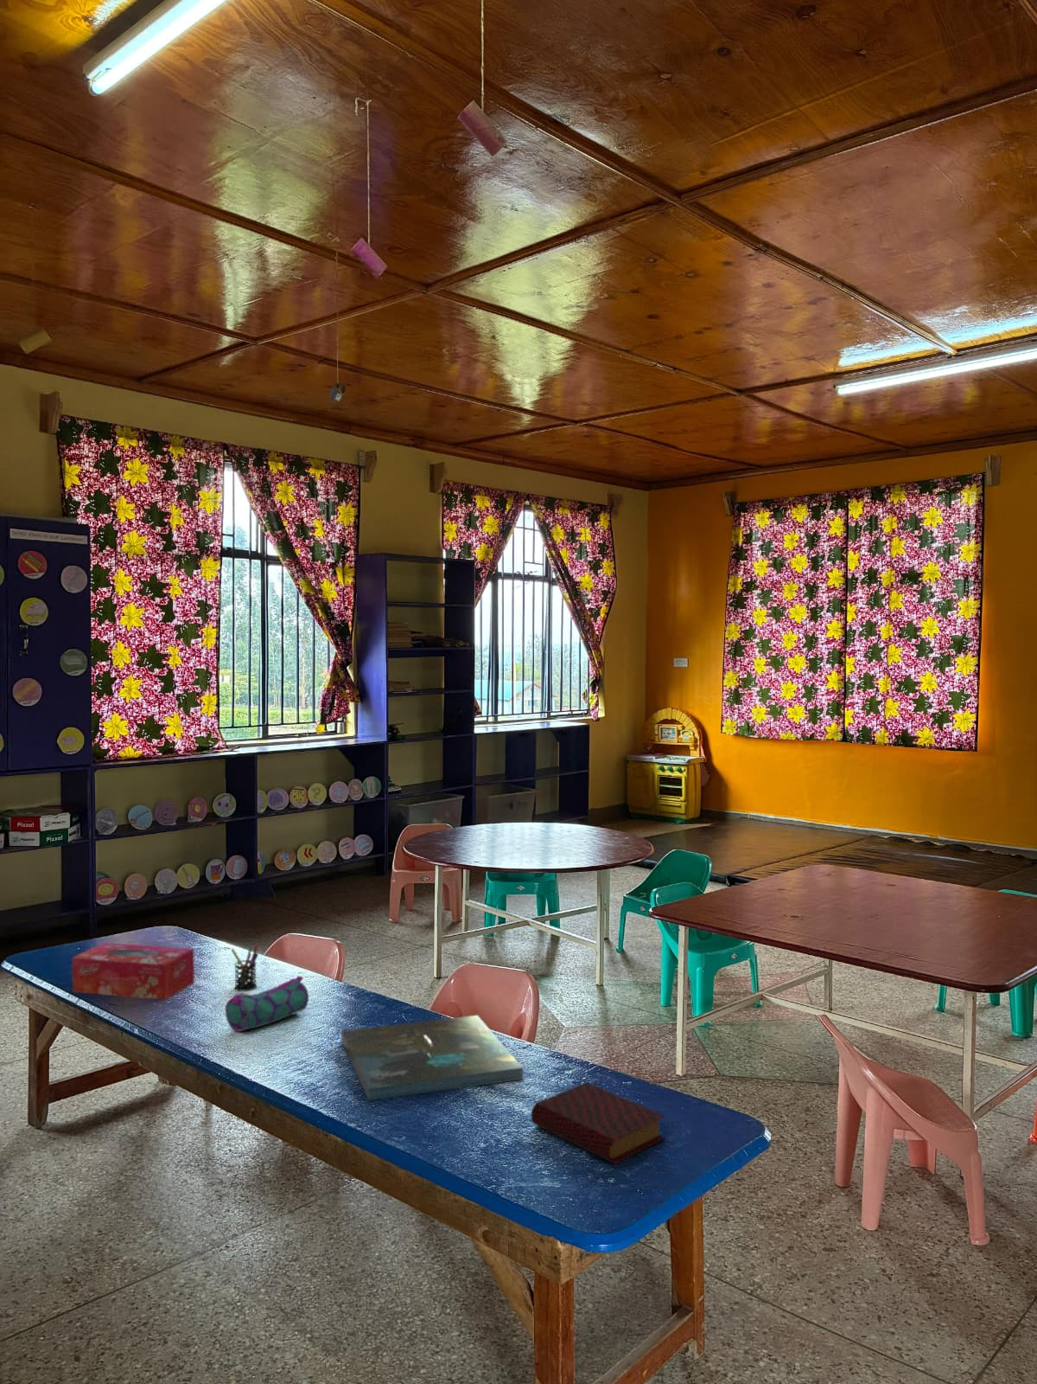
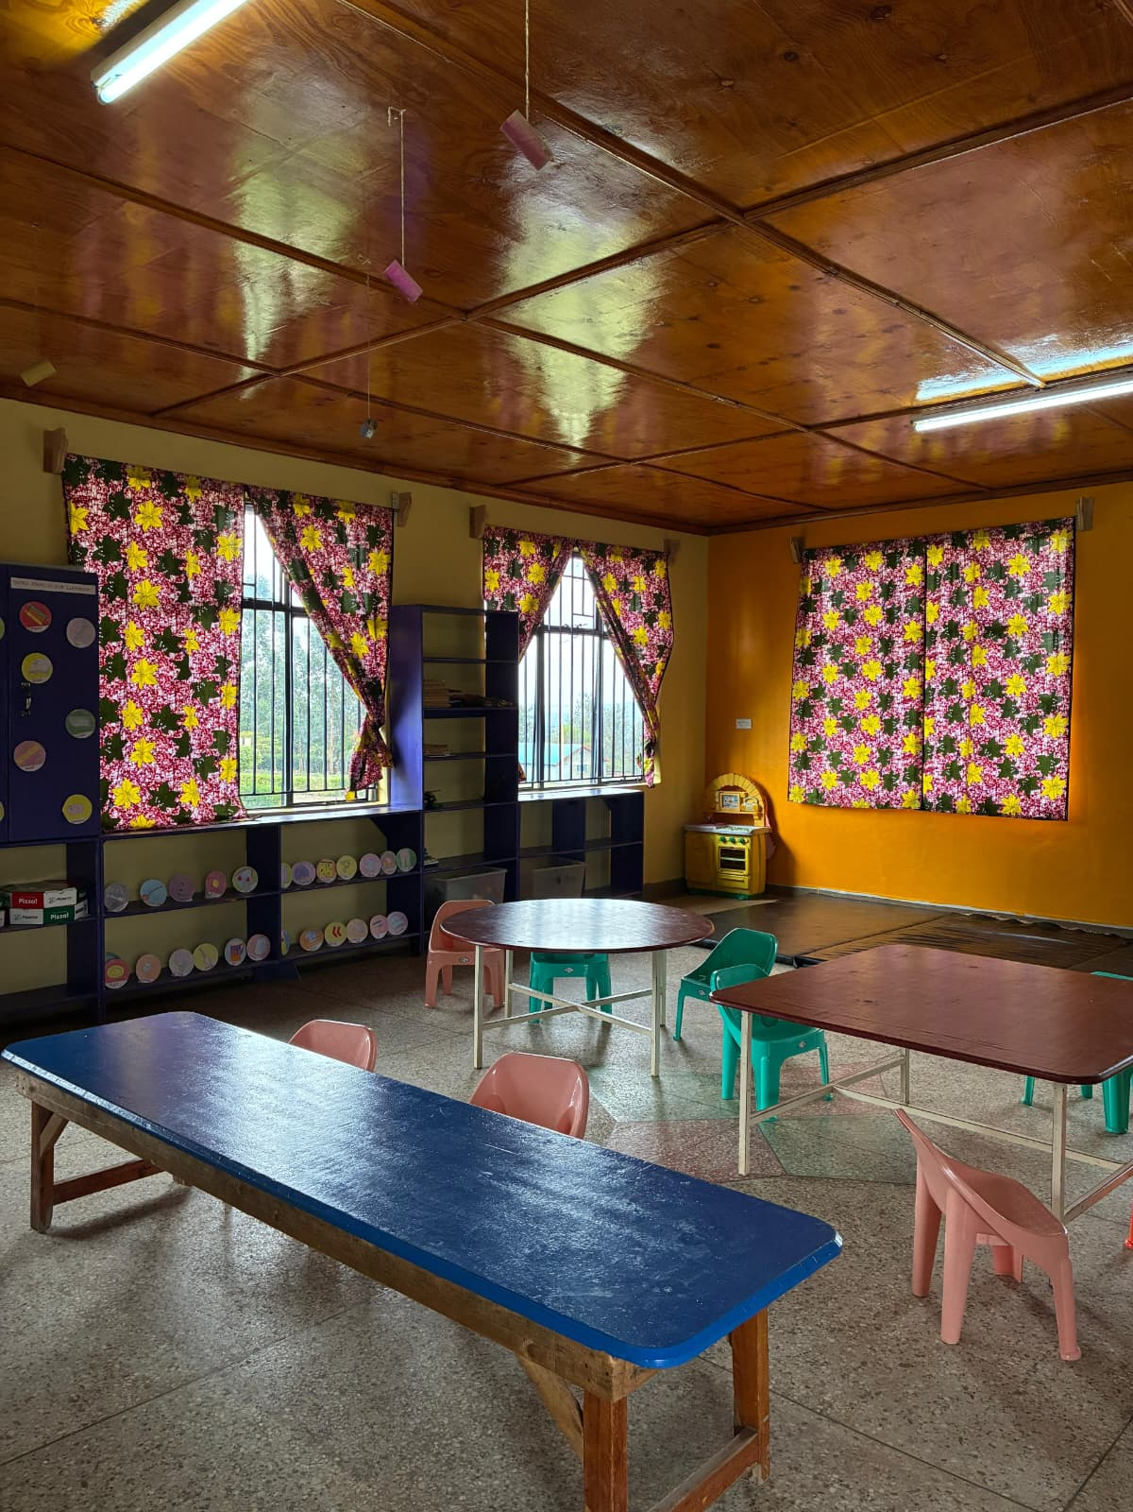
- tissue box [72,942,195,1000]
- pencil case [223,975,309,1033]
- pen holder [230,945,259,992]
- board game [341,1015,524,1101]
- book [530,1081,667,1165]
